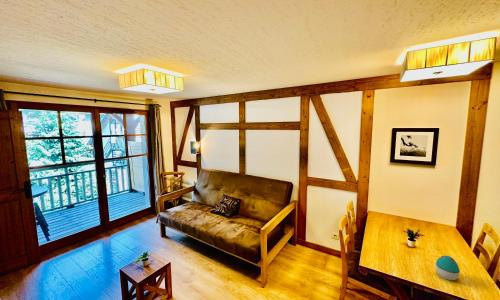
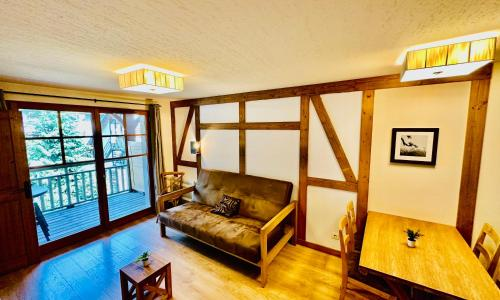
- decorative egg [435,254,461,281]
